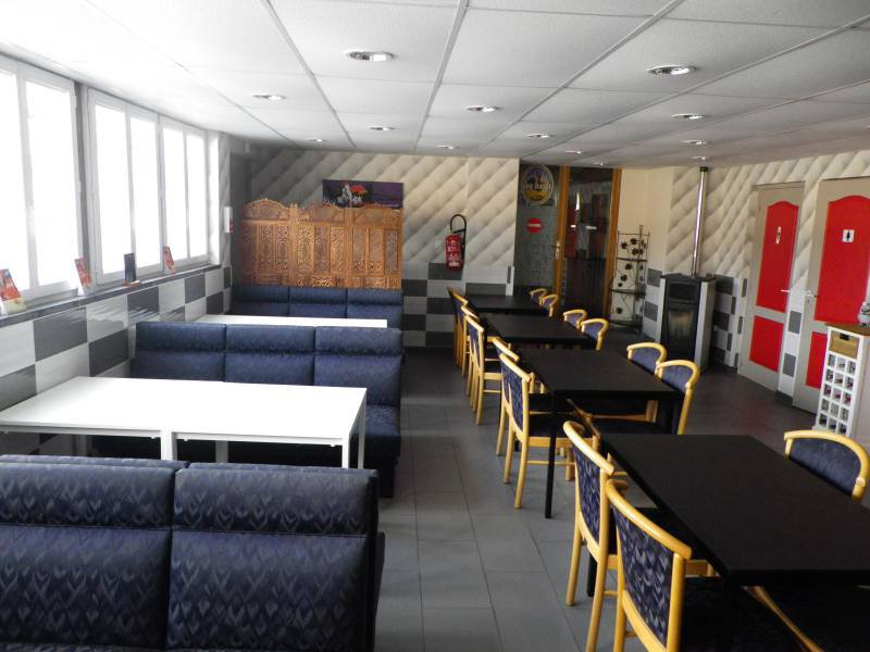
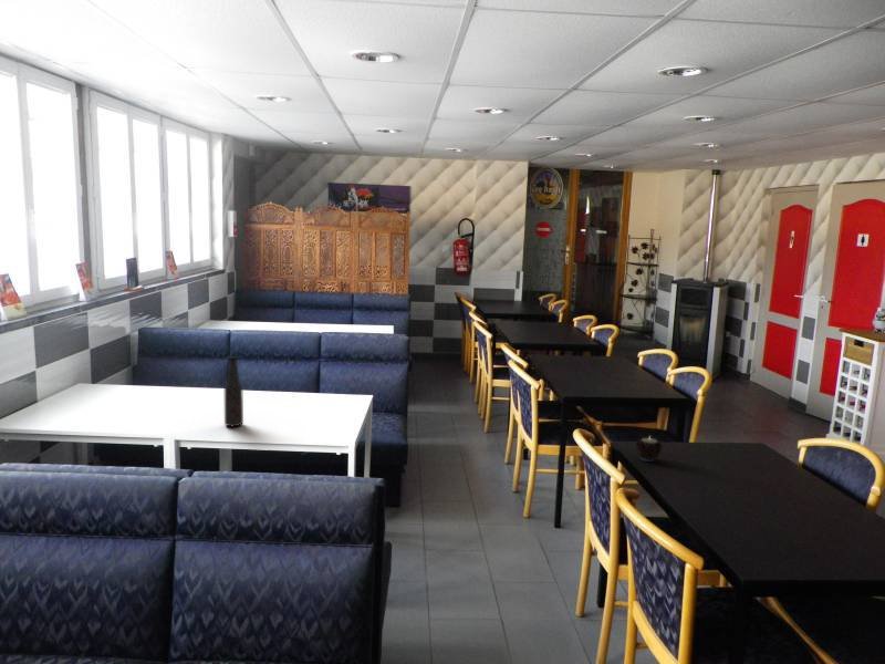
+ candle [634,435,664,463]
+ bottle [223,355,244,428]
